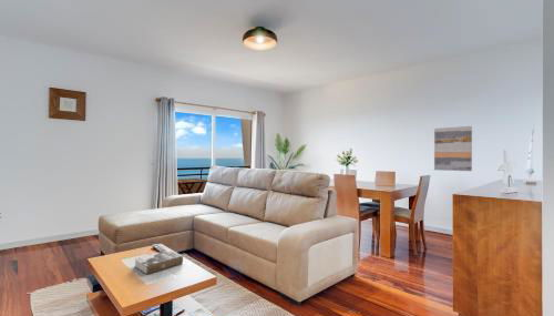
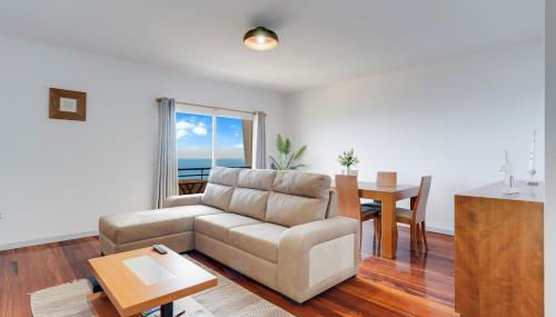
- book [133,249,184,275]
- wall art [433,125,473,172]
